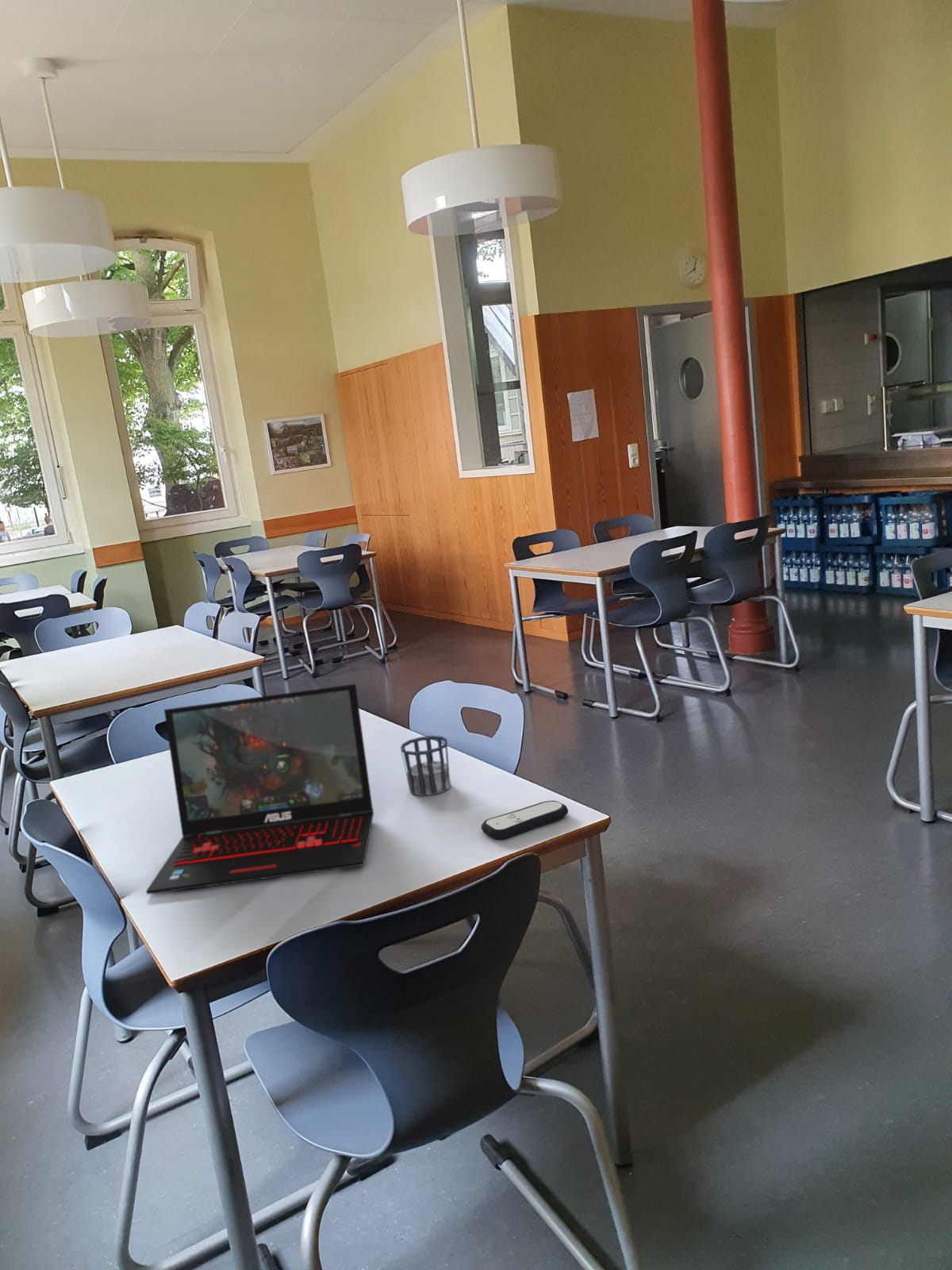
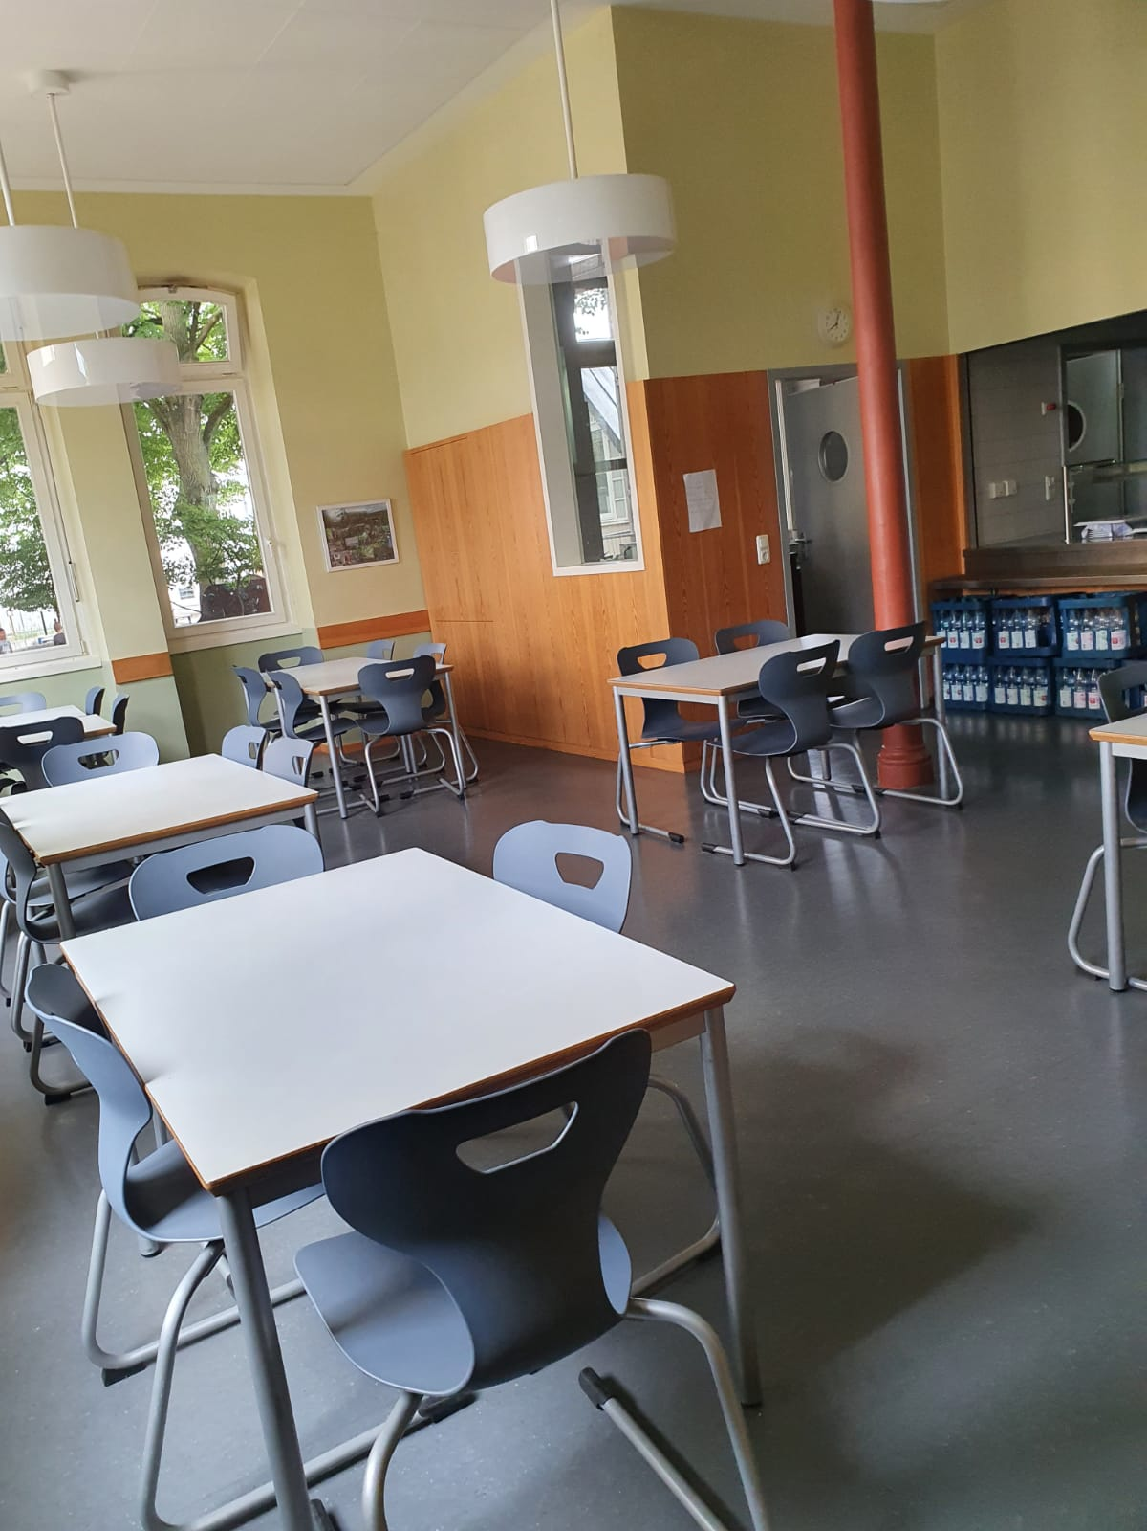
- cup [400,735,451,797]
- remote control [480,800,569,841]
- laptop [145,683,374,895]
